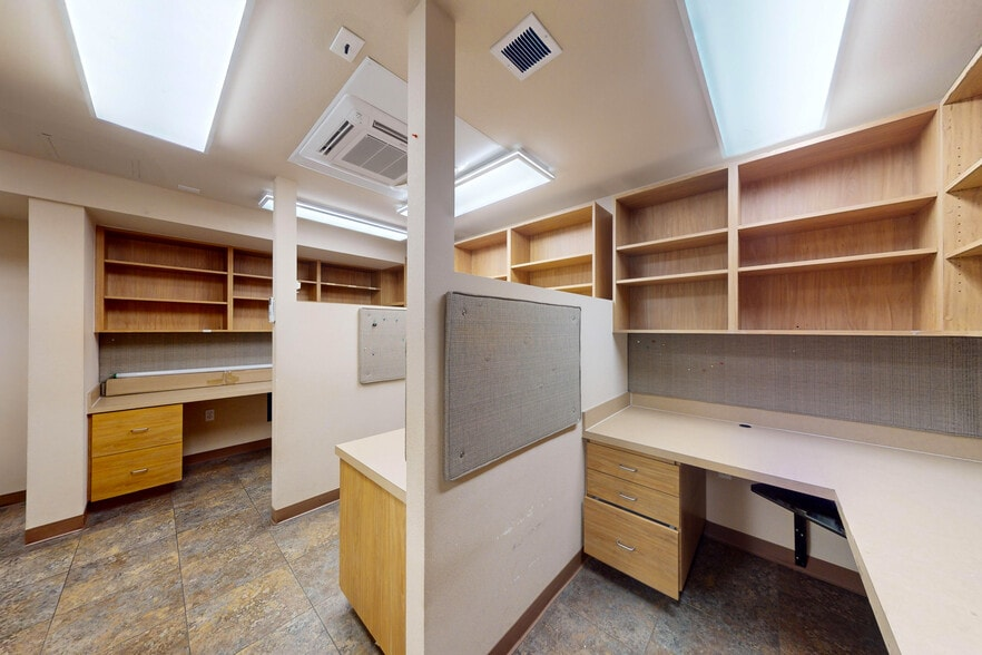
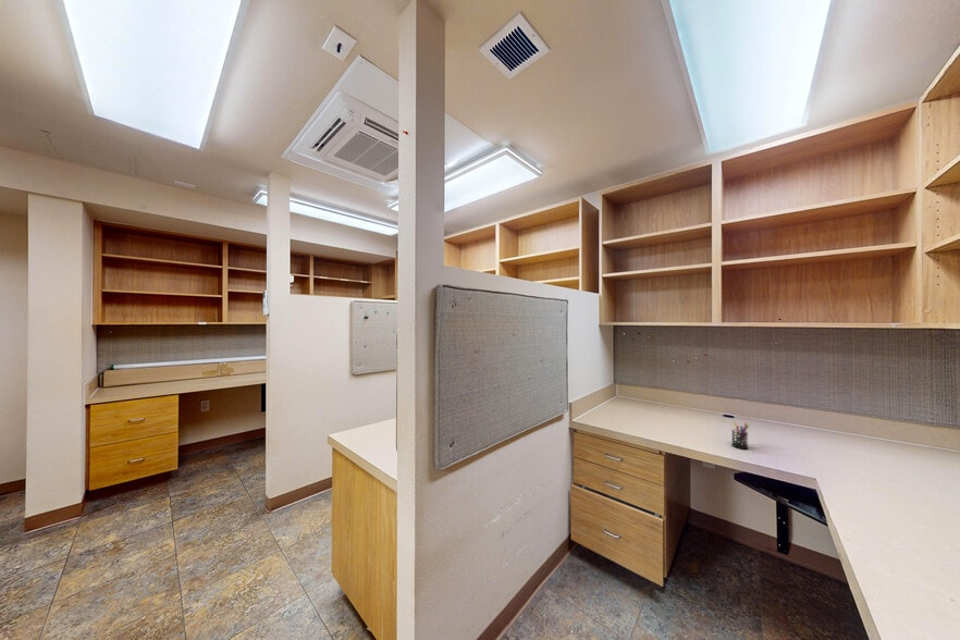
+ pen holder [730,420,750,451]
